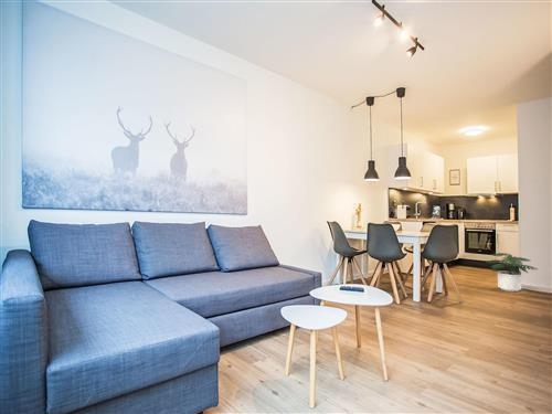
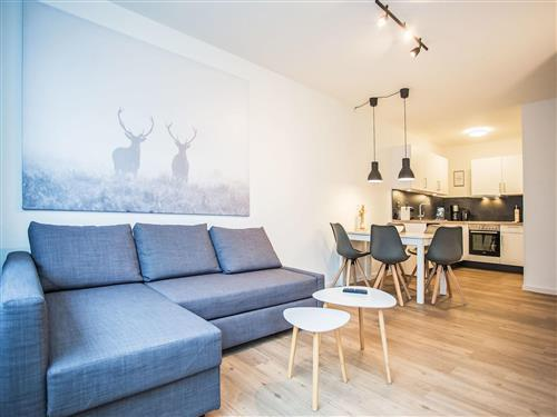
- potted plant [486,252,539,293]
